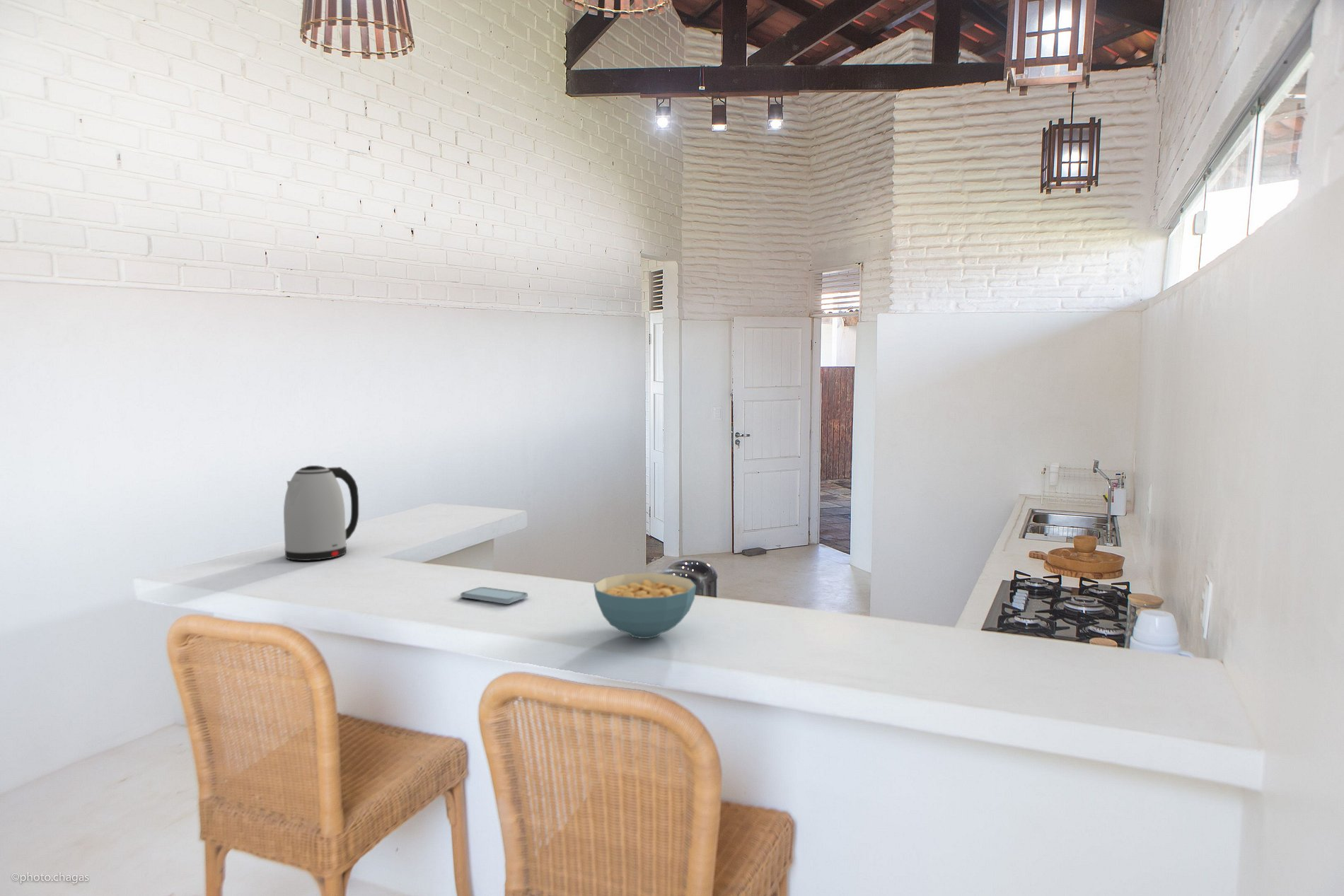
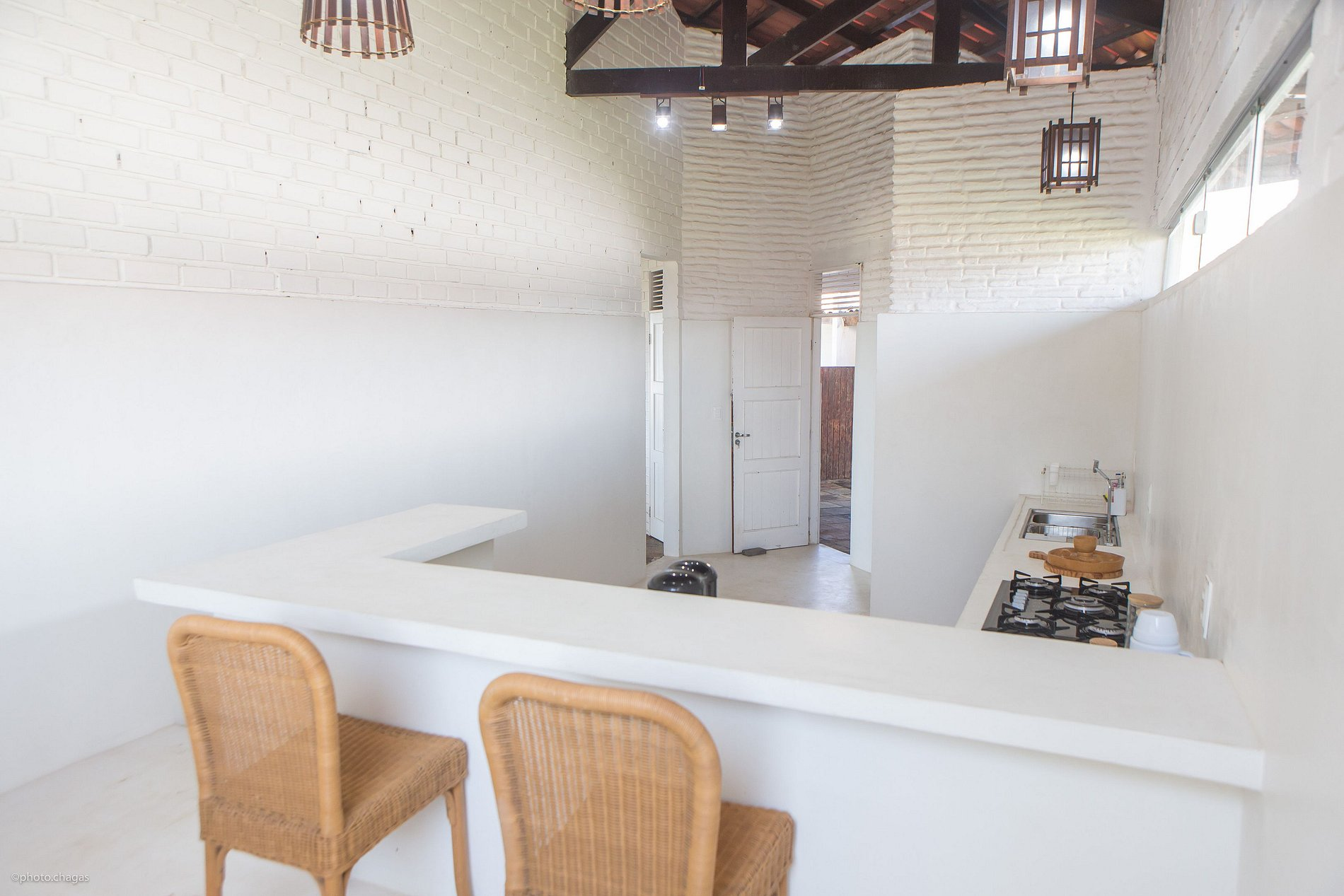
- cereal bowl [593,572,697,639]
- kettle [283,465,359,562]
- smartphone [460,586,528,605]
